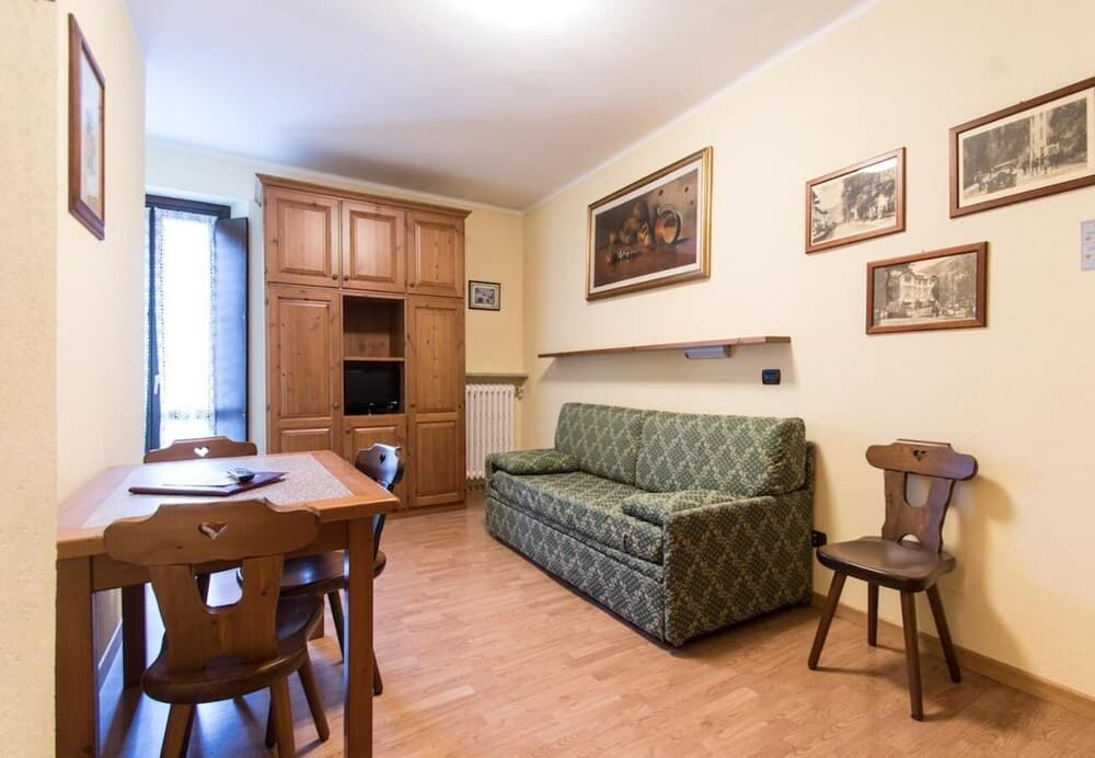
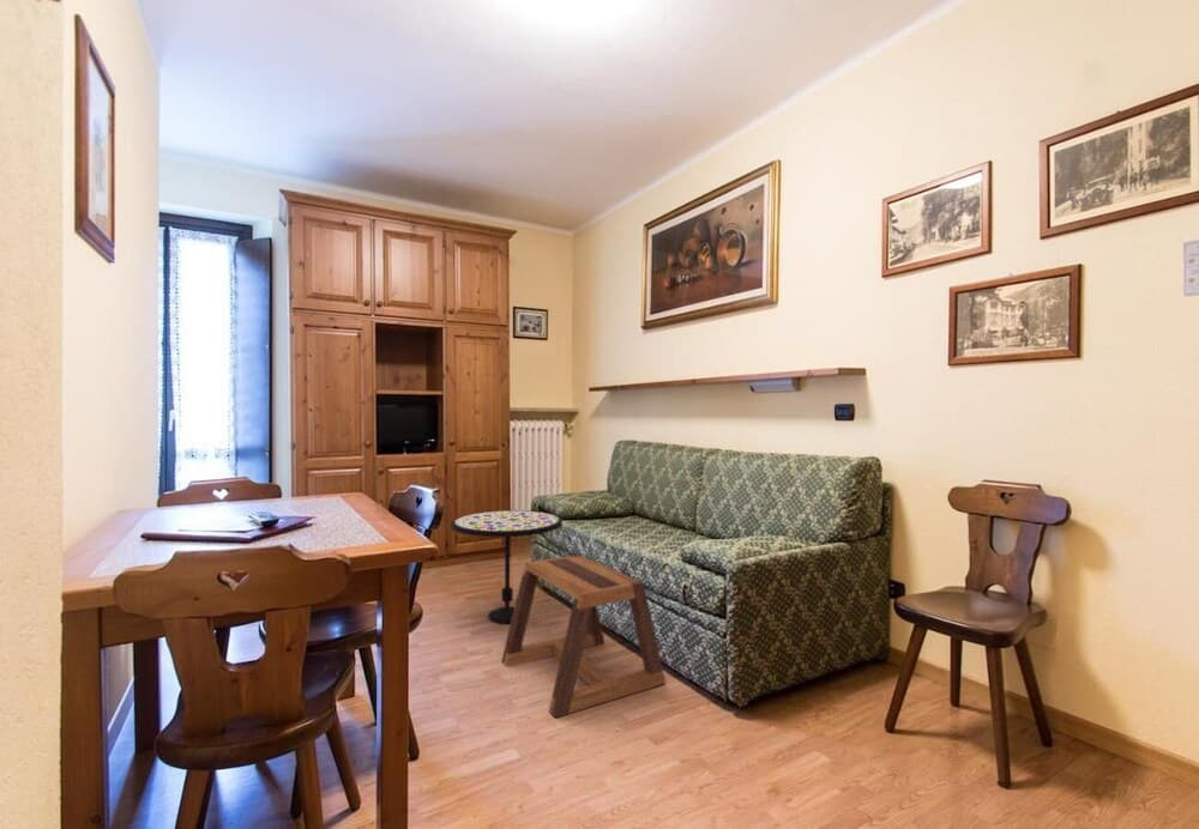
+ side table [450,509,564,625]
+ stool [500,553,667,719]
